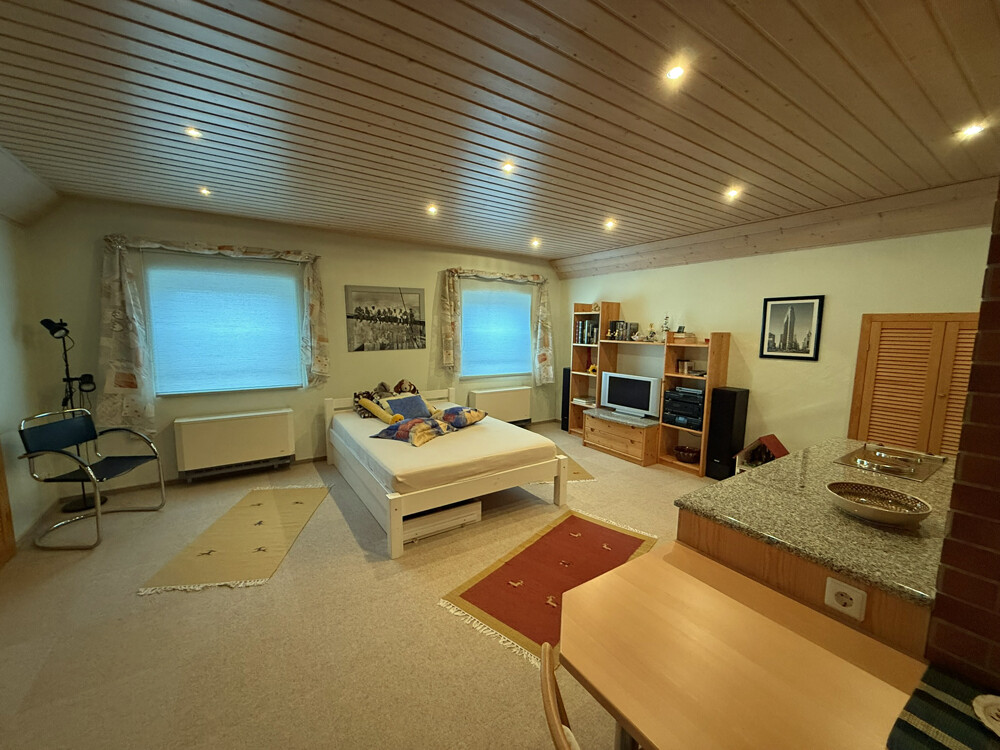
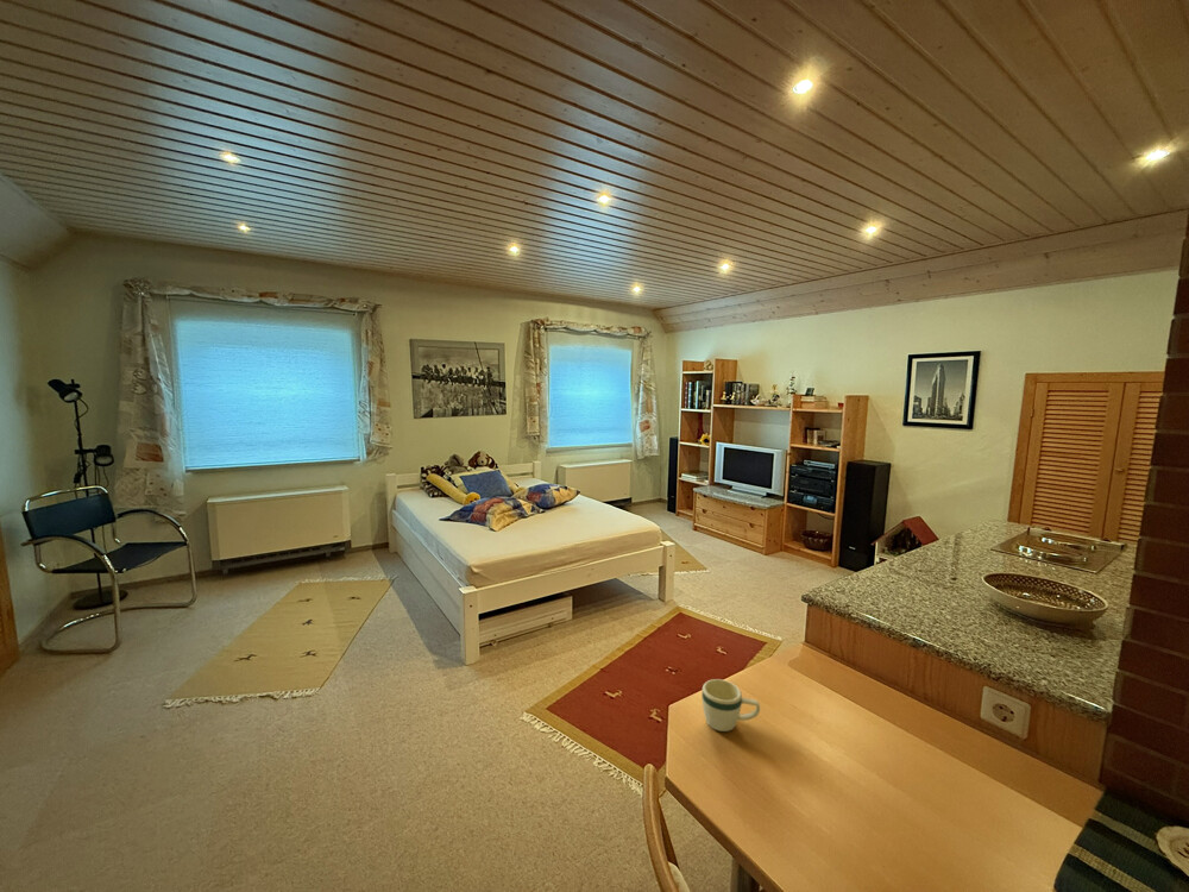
+ mug [700,678,761,733]
